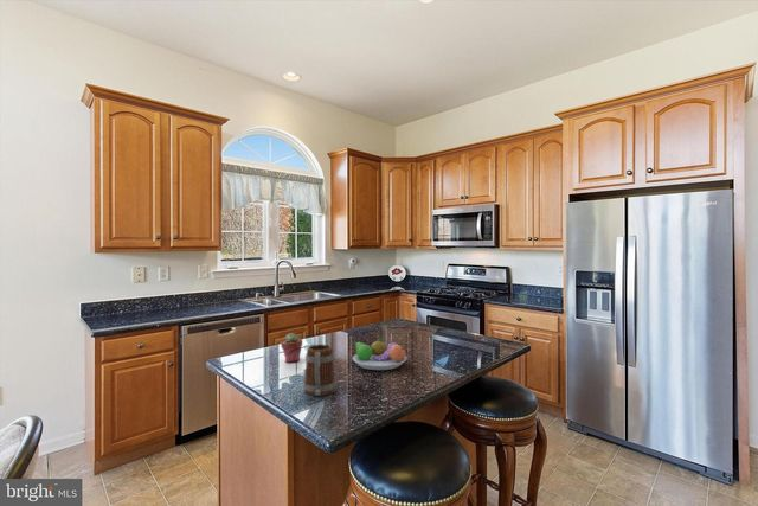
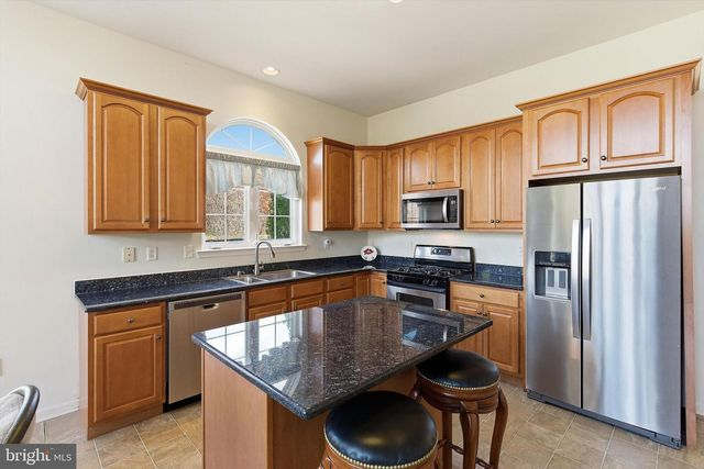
- mug [302,344,338,397]
- potted succulent [280,332,303,364]
- fruit bowl [352,337,409,371]
